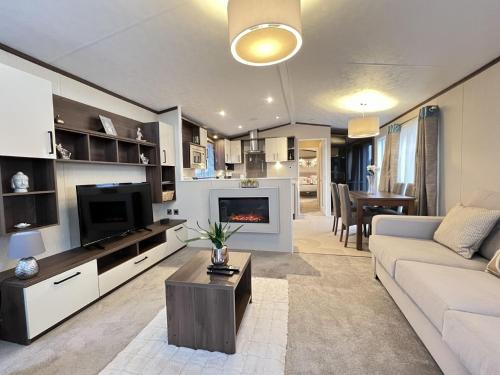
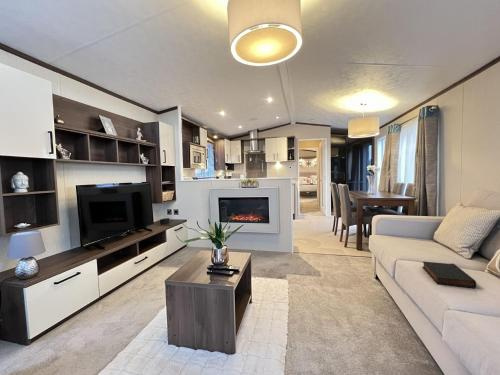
+ book [421,260,477,289]
